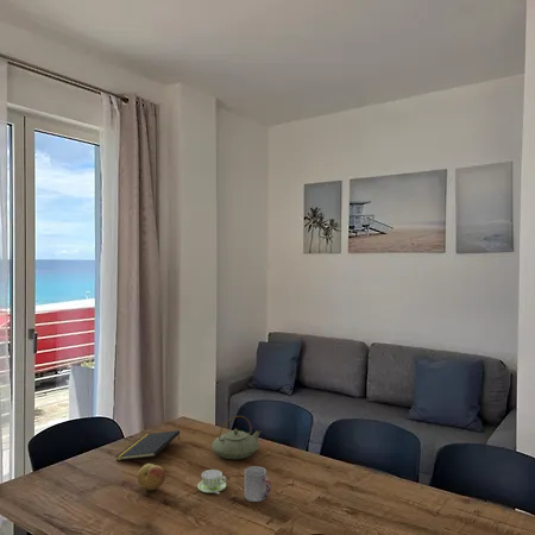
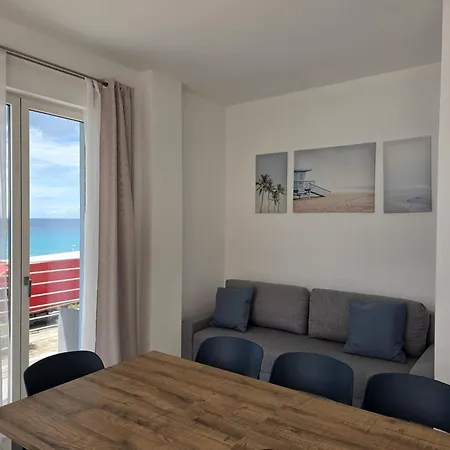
- cup [196,468,227,495]
- notepad [114,429,181,461]
- cup [244,465,272,503]
- fruit [137,462,166,491]
- teapot [210,415,263,460]
